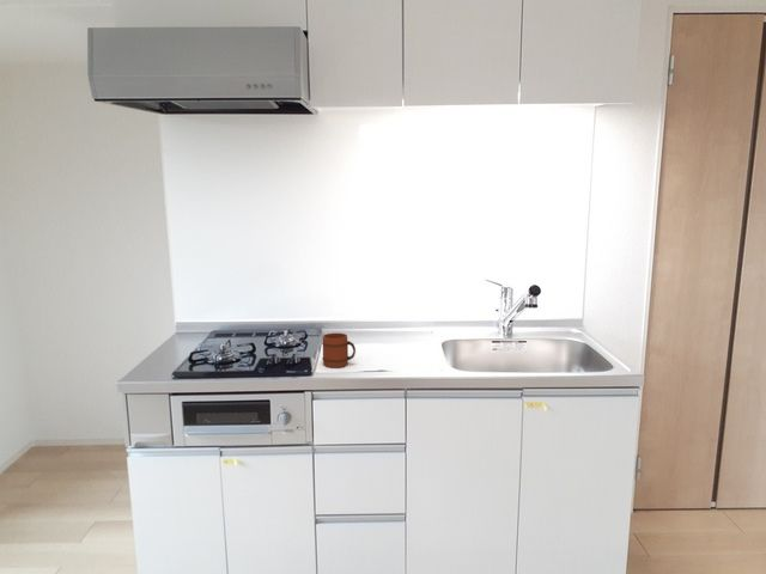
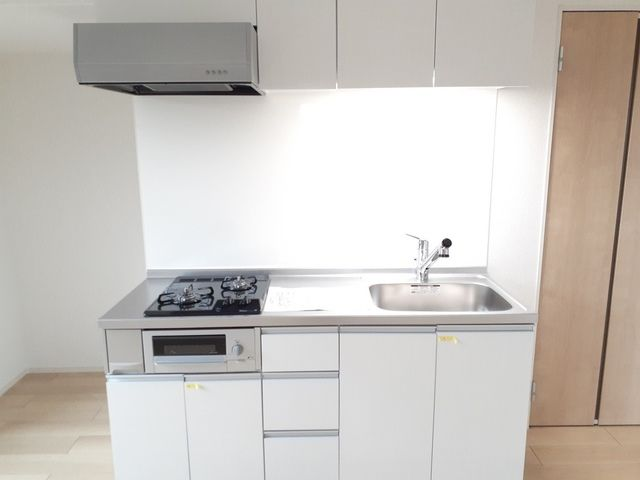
- mug [321,332,357,368]
